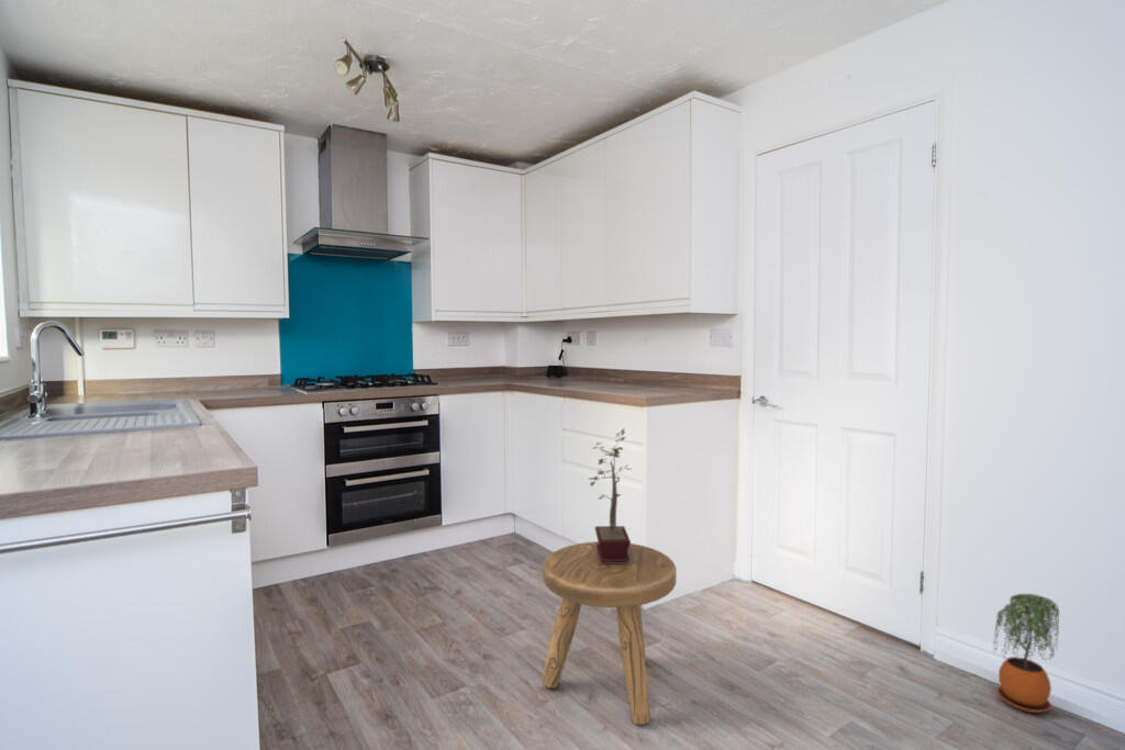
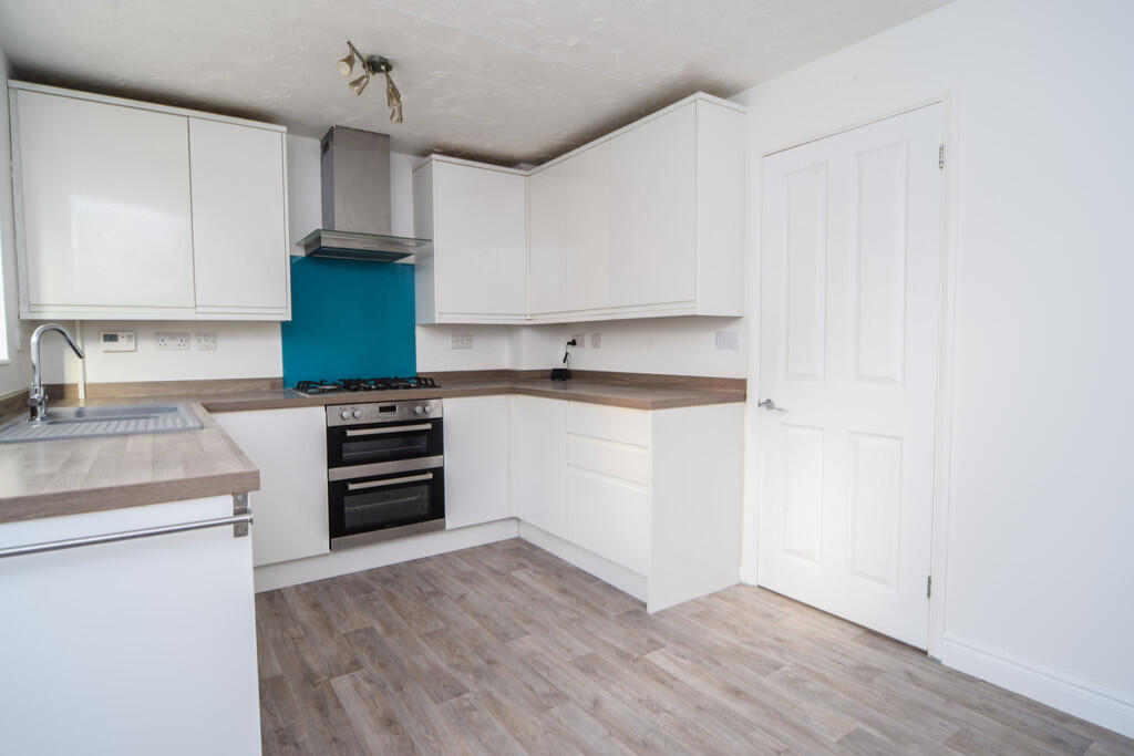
- potted plant [588,426,632,563]
- stool [541,540,678,726]
- potted plant [992,593,1060,714]
